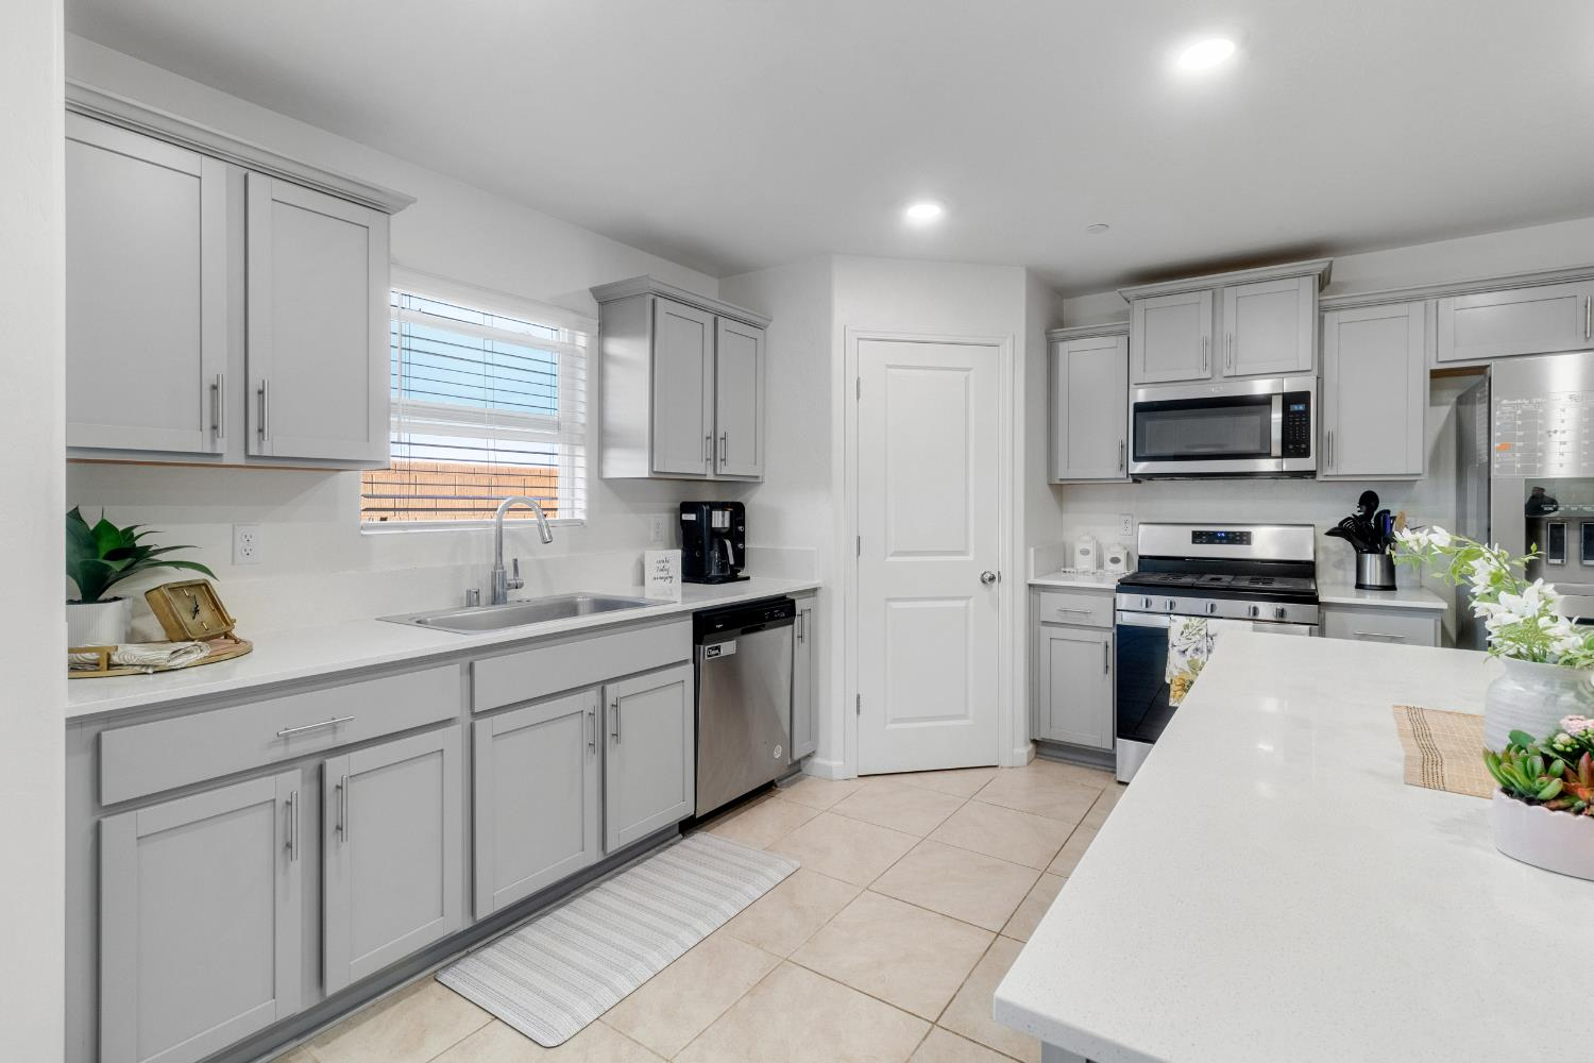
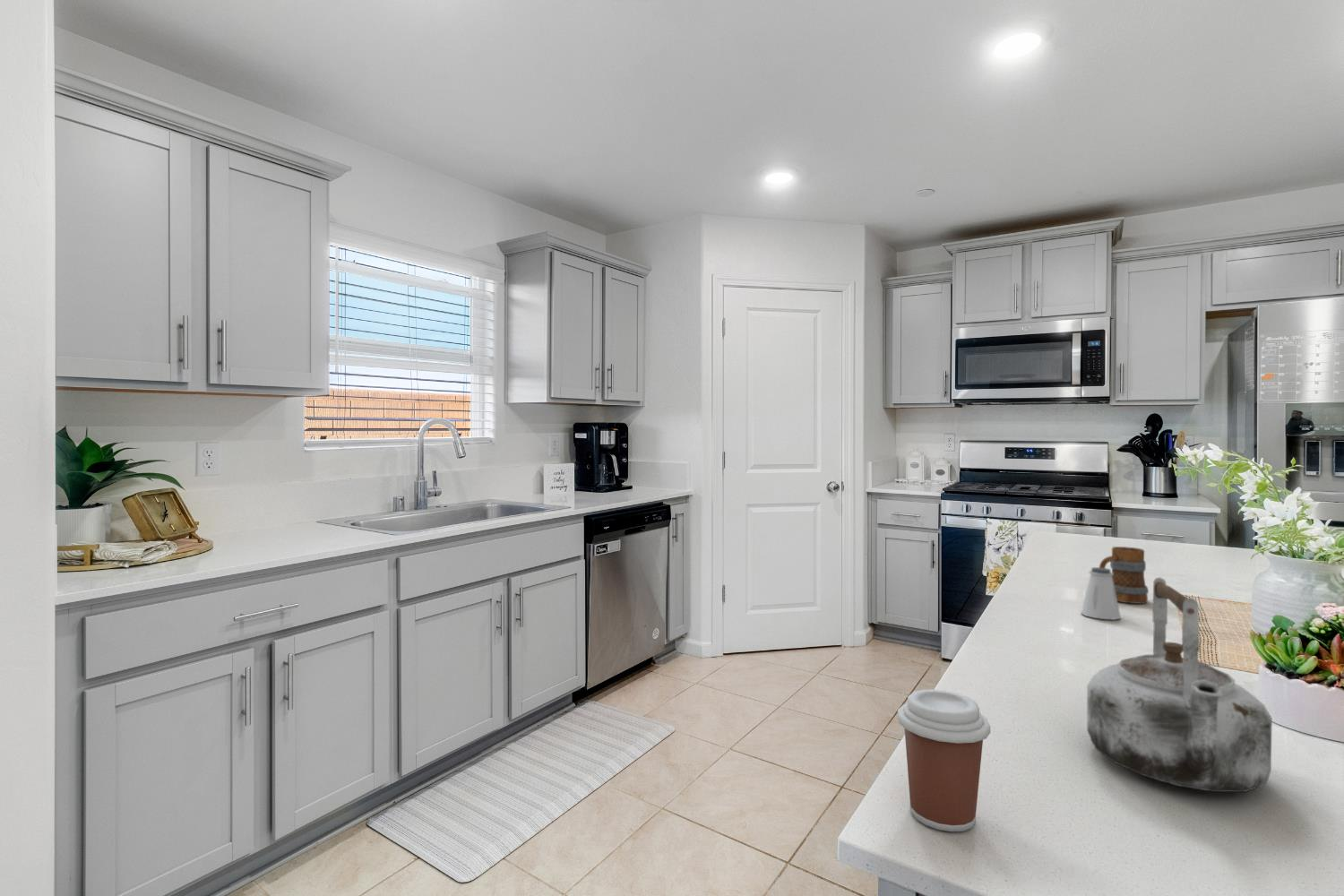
+ saltshaker [1081,566,1122,620]
+ mug [1098,546,1150,605]
+ kettle [1086,576,1273,793]
+ coffee cup [897,689,991,832]
